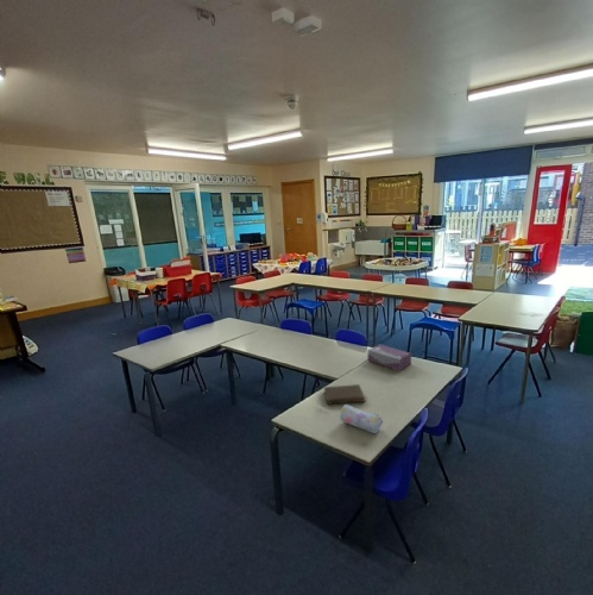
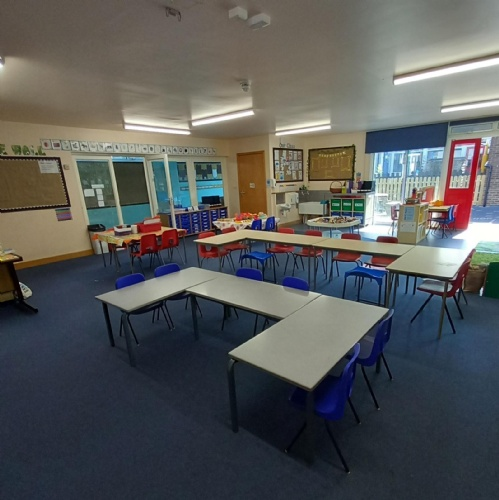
- hardcover book [323,383,367,406]
- tissue box [367,343,412,372]
- pencil case [339,403,384,434]
